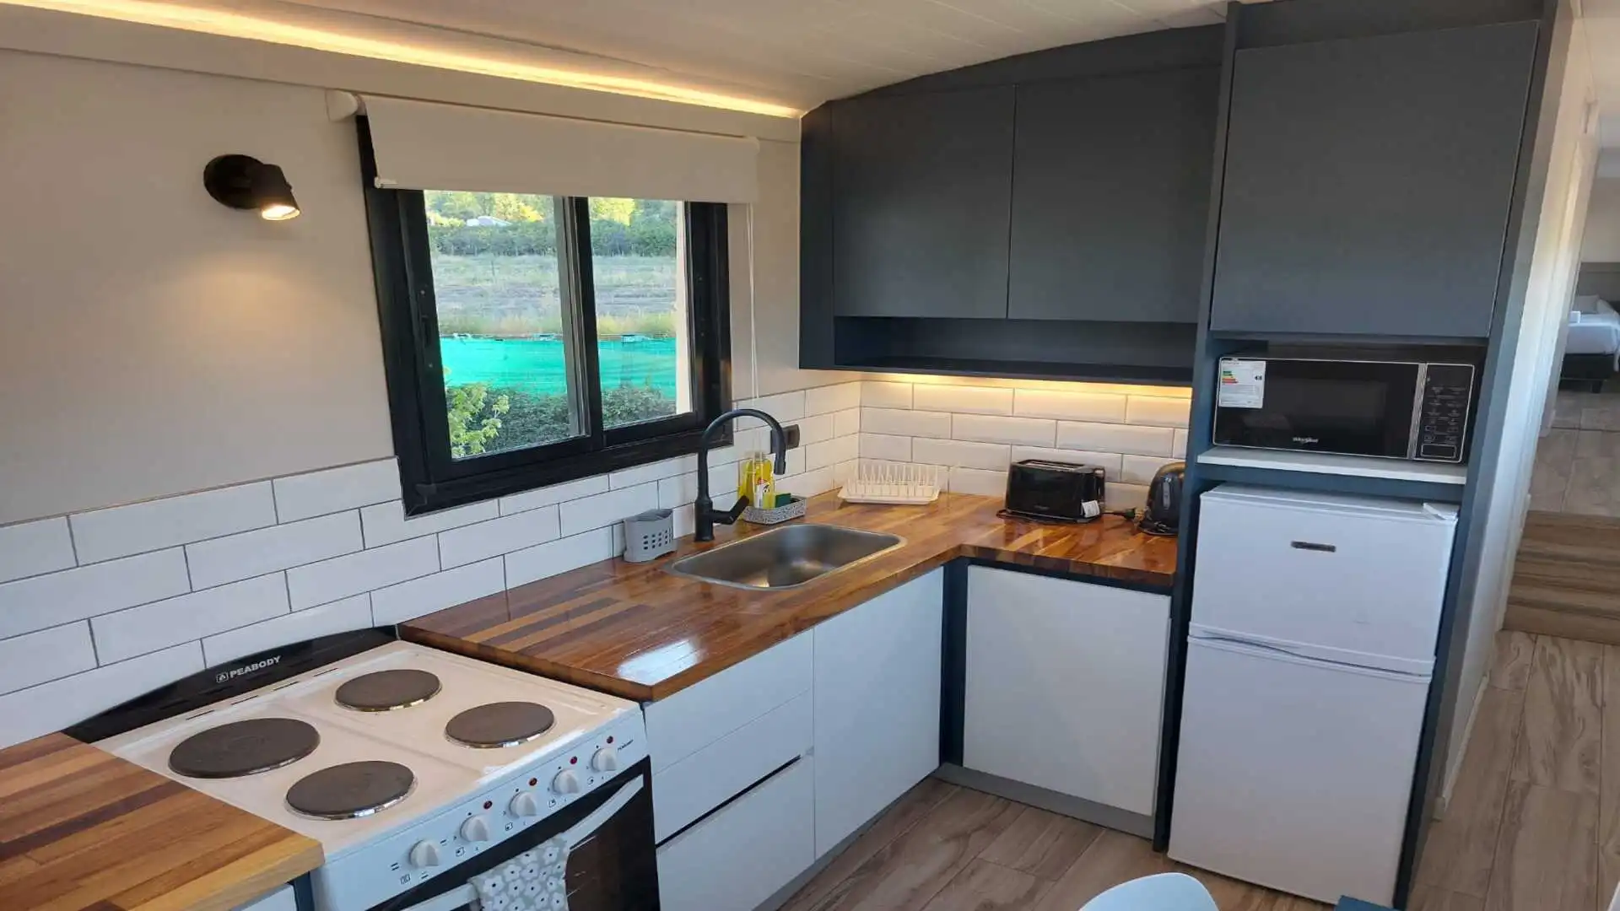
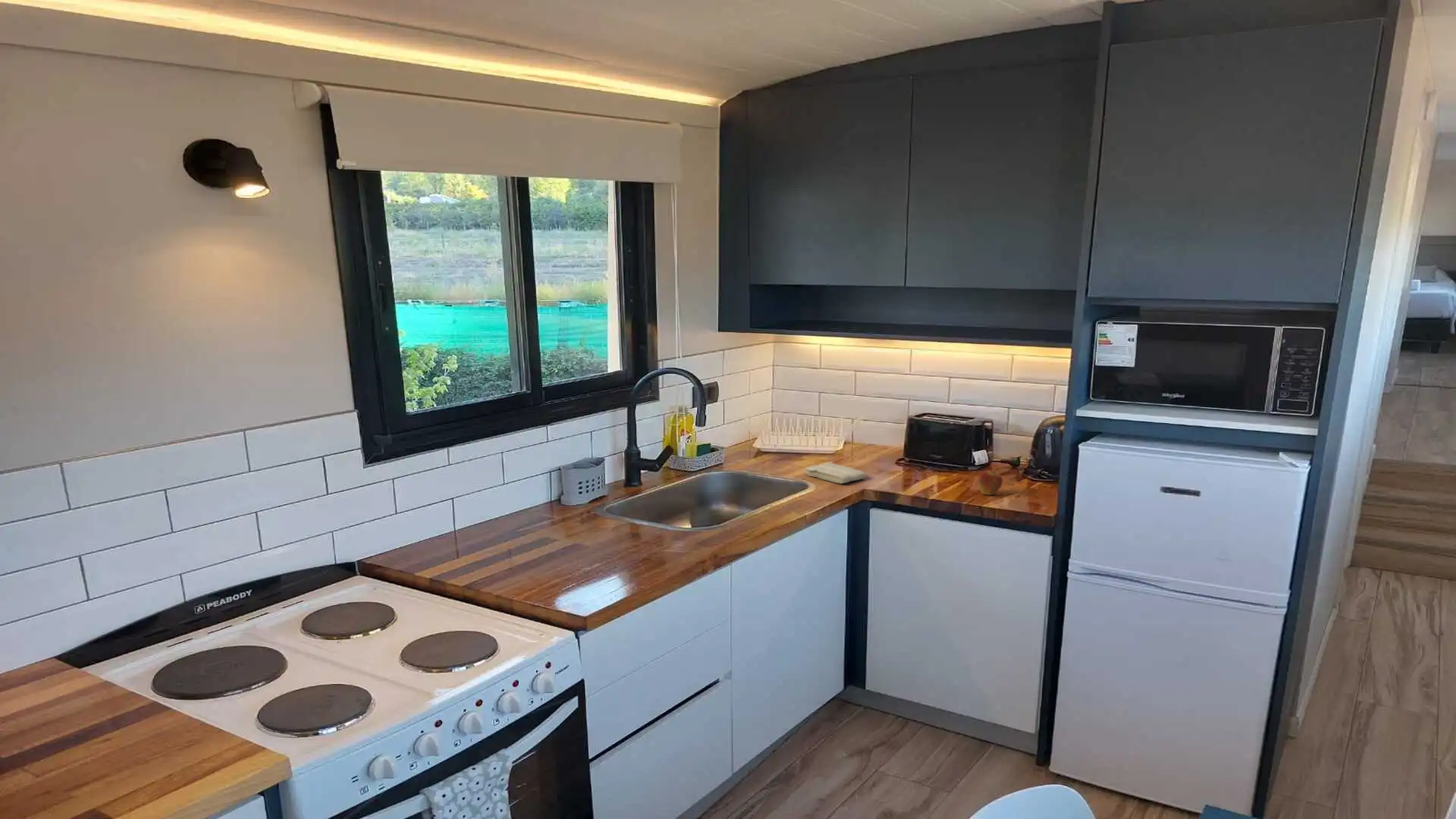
+ washcloth [804,462,867,485]
+ fruit [977,468,1003,496]
